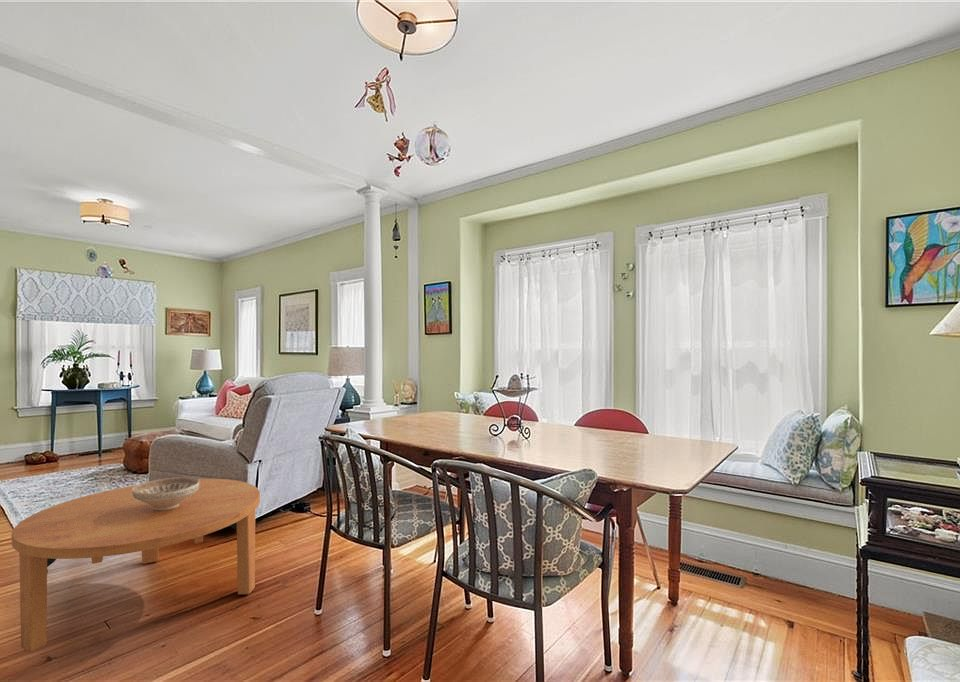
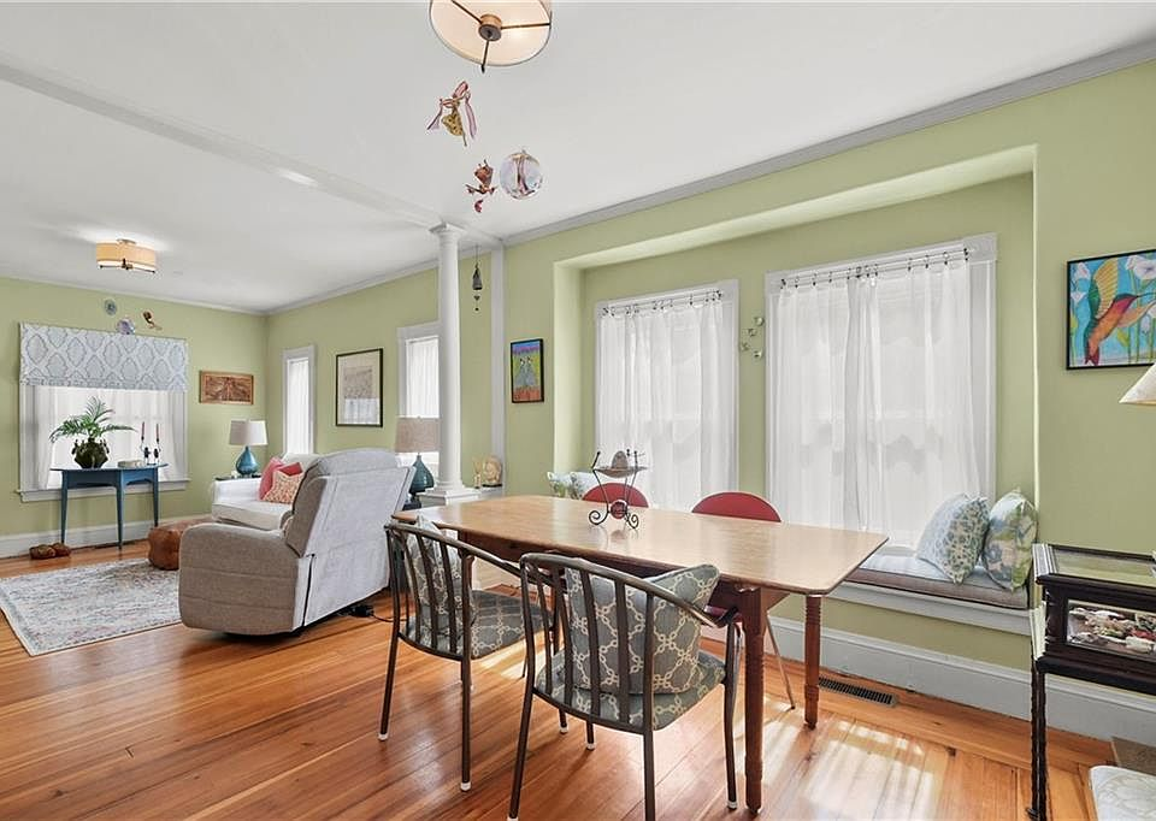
- decorative bowl [132,476,199,511]
- coffee table [11,478,261,652]
